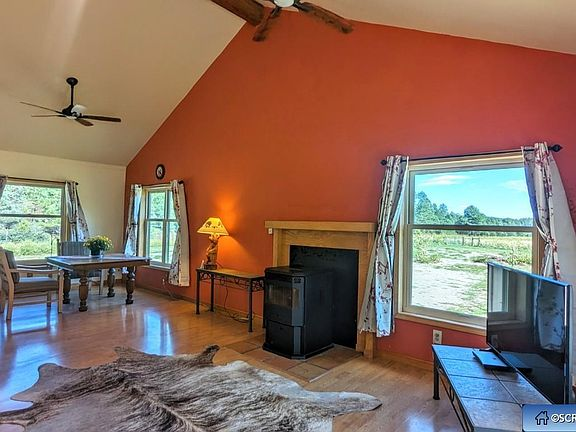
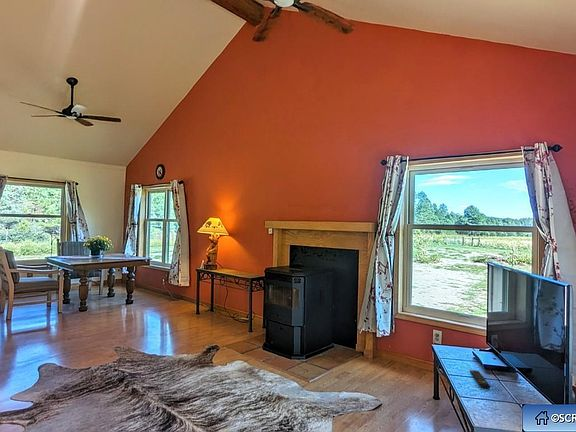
+ remote control [469,369,492,389]
